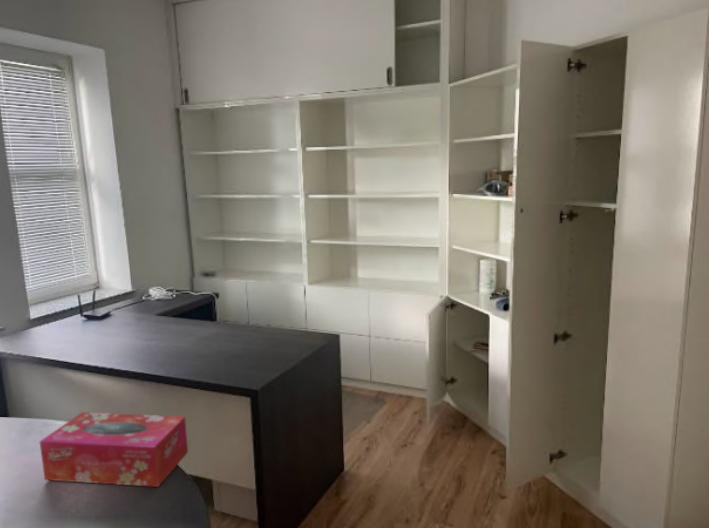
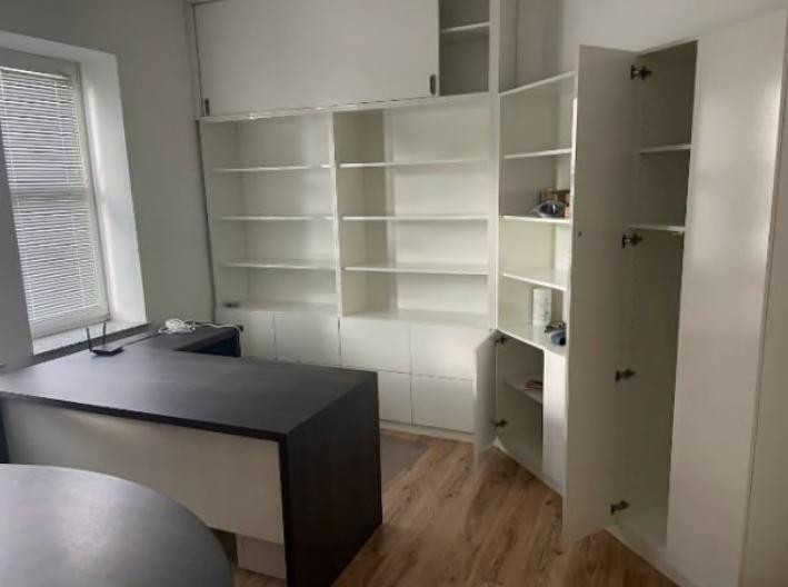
- tissue box [39,411,189,488]
